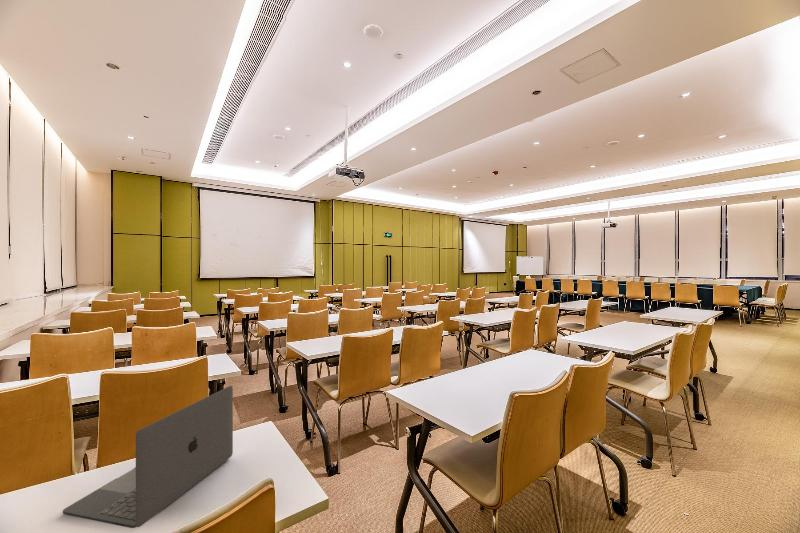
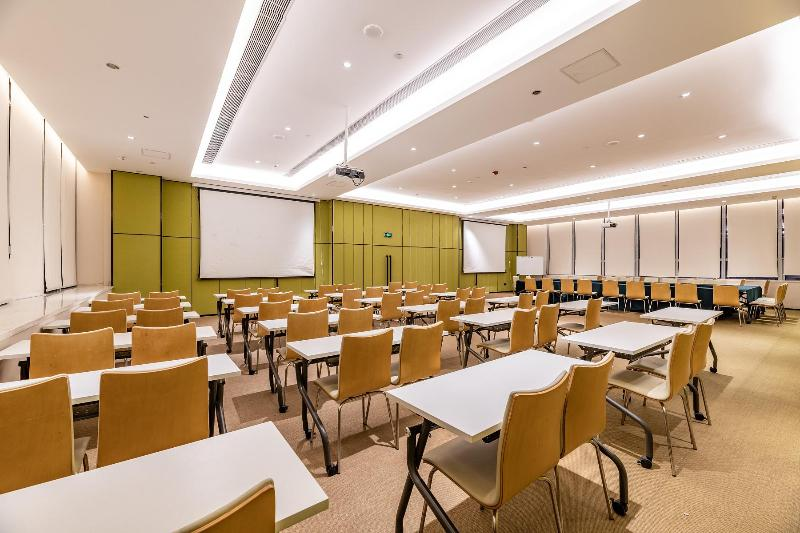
- laptop [62,385,234,529]
